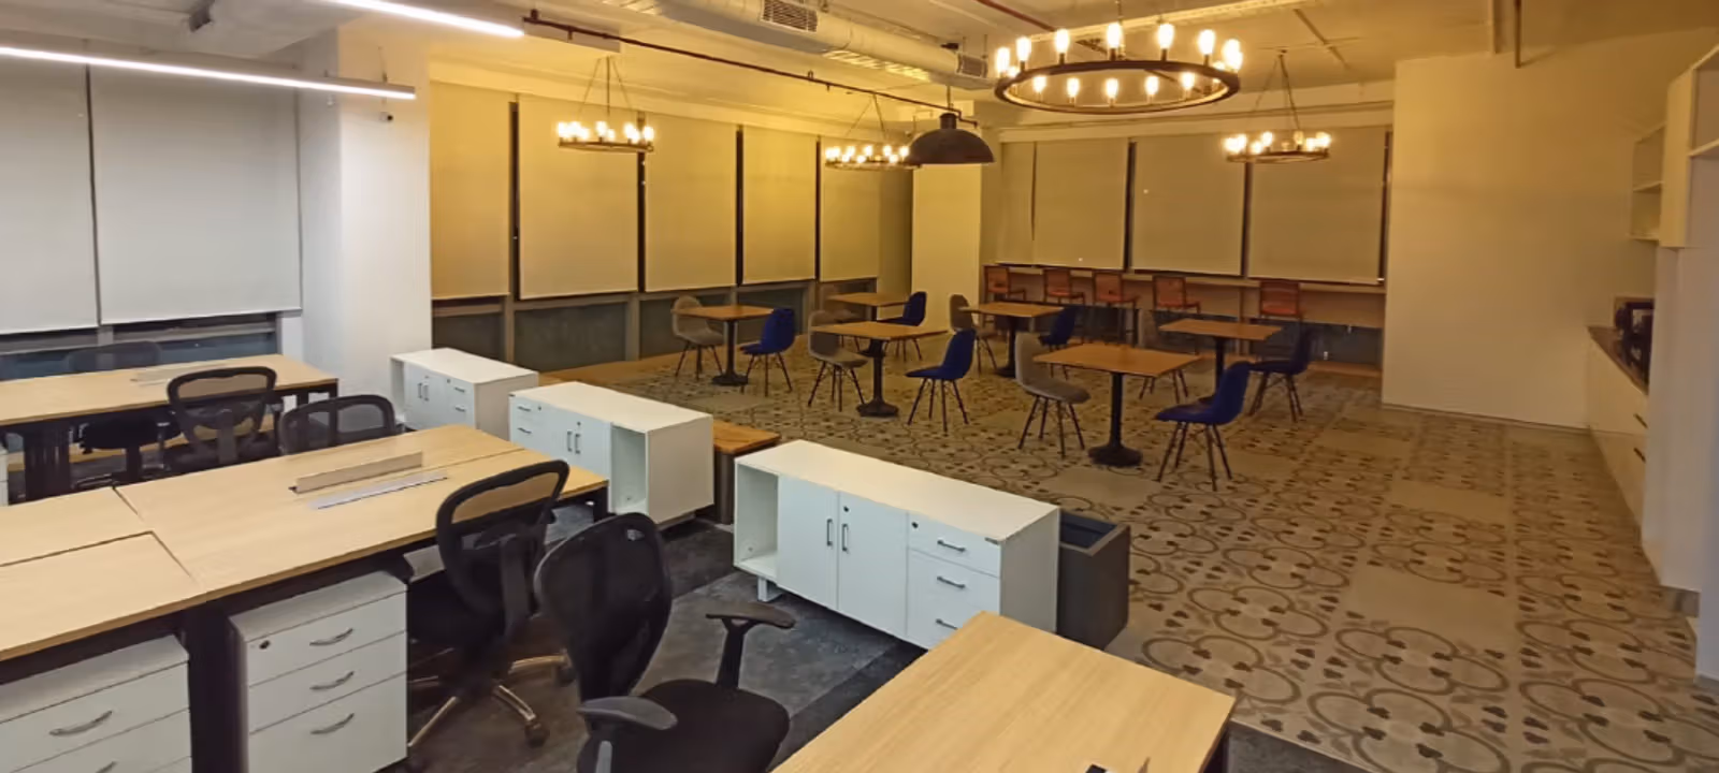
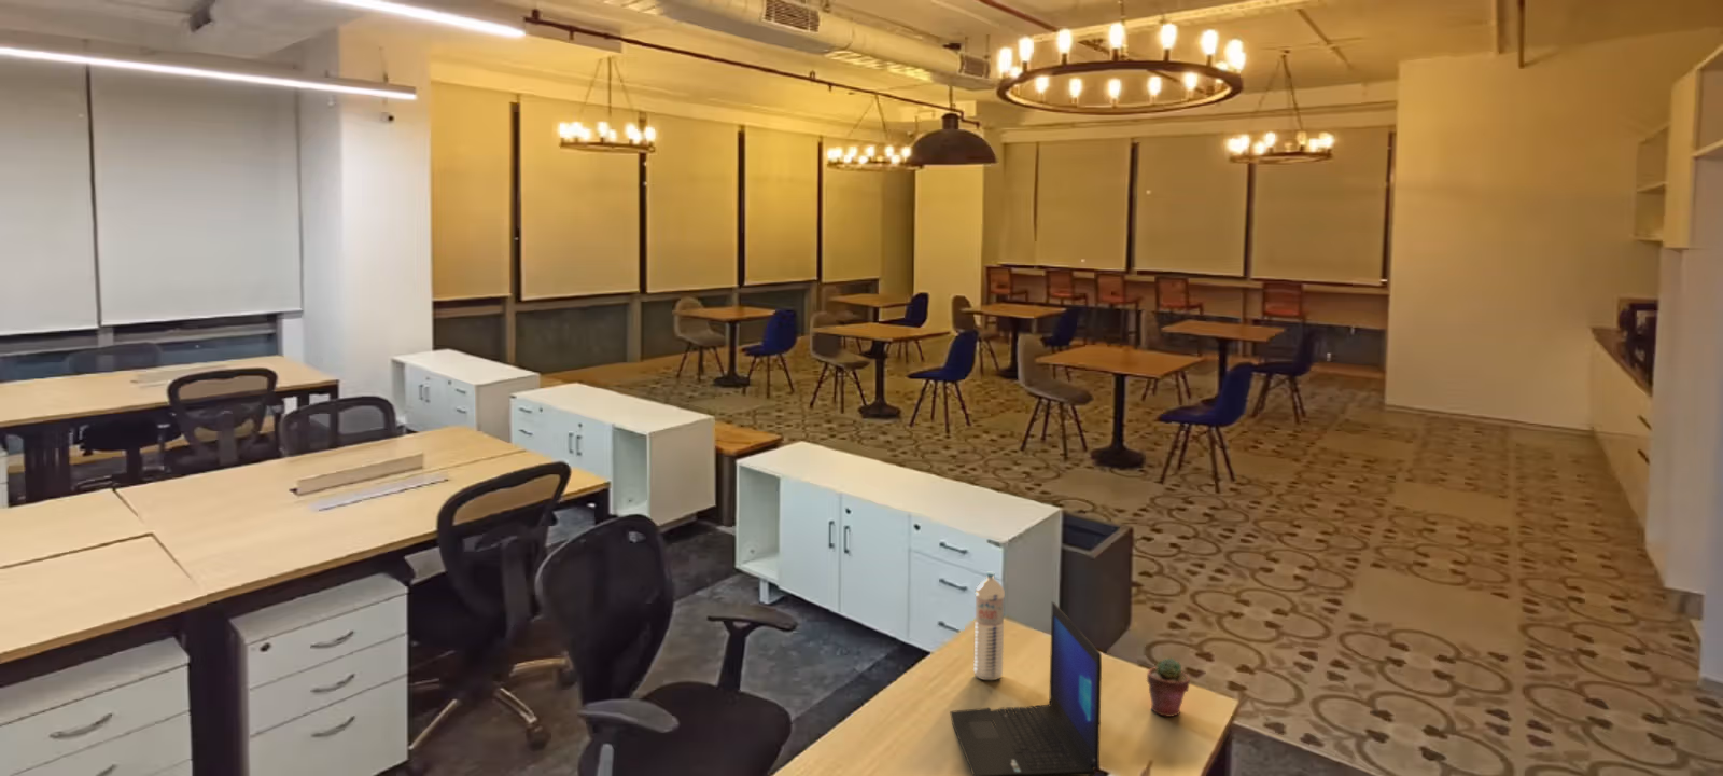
+ water bottle [972,572,1005,681]
+ laptop [948,600,1103,776]
+ potted succulent [1146,657,1191,718]
